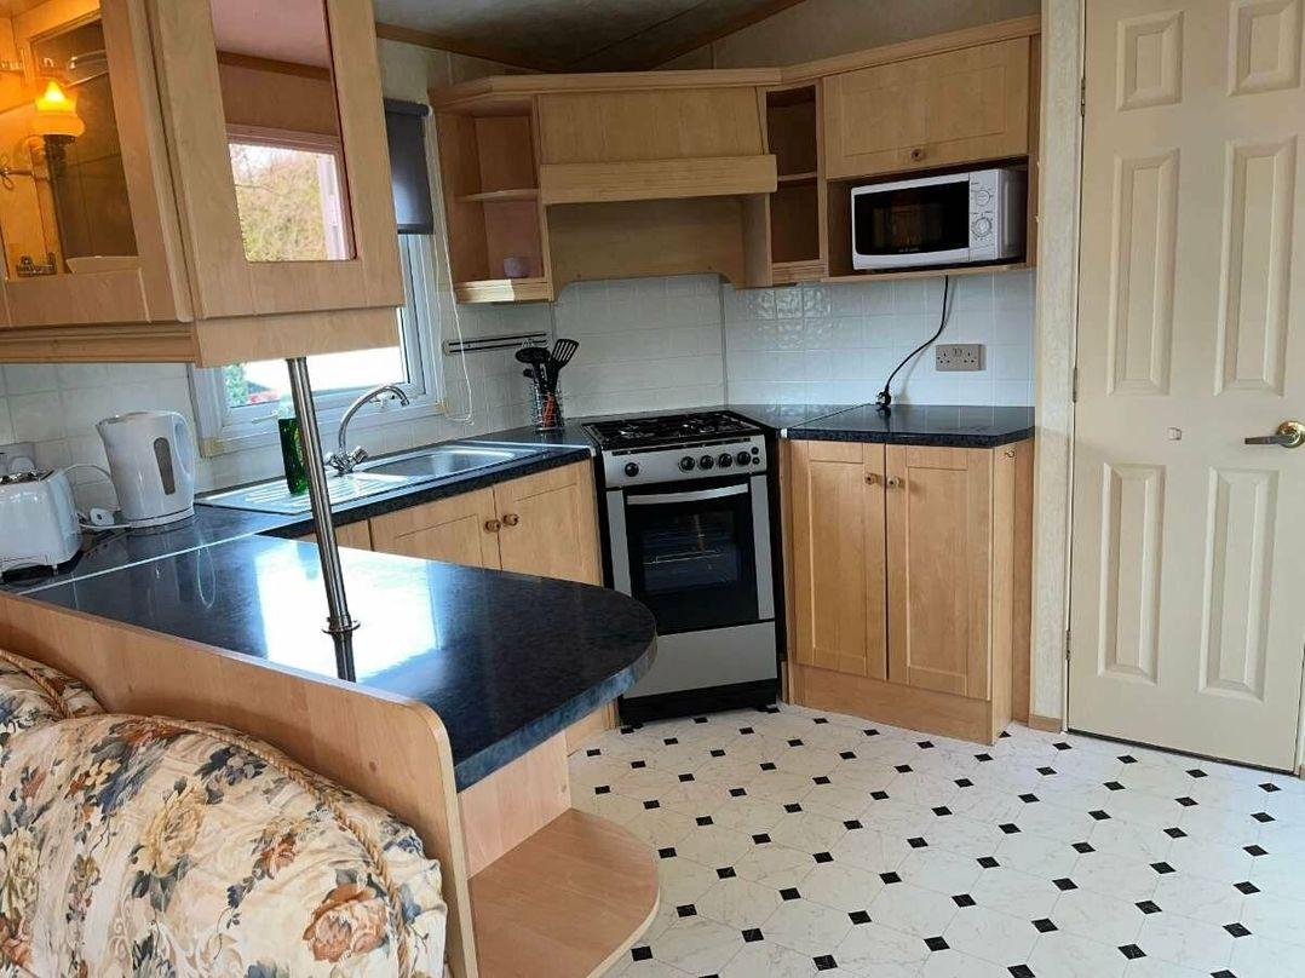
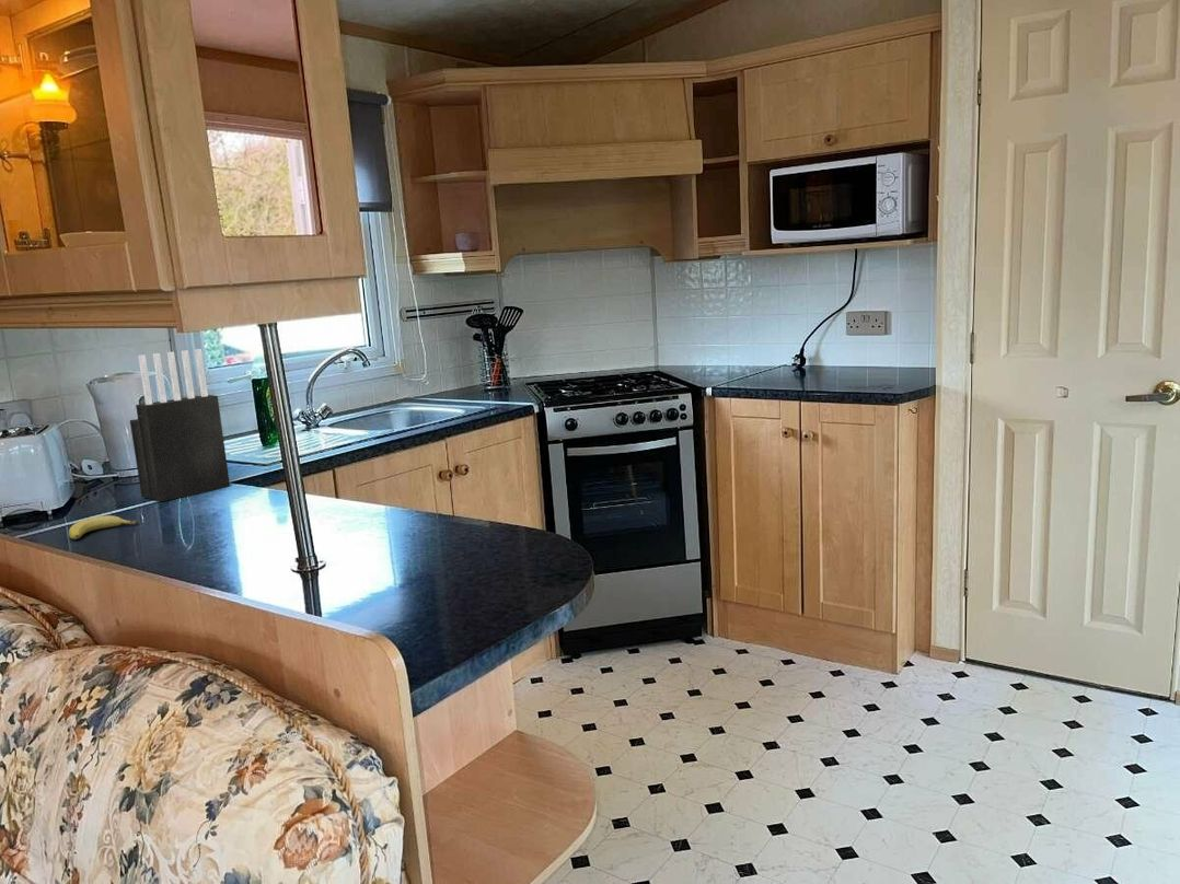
+ knife block [129,348,231,503]
+ fruit [68,514,139,540]
